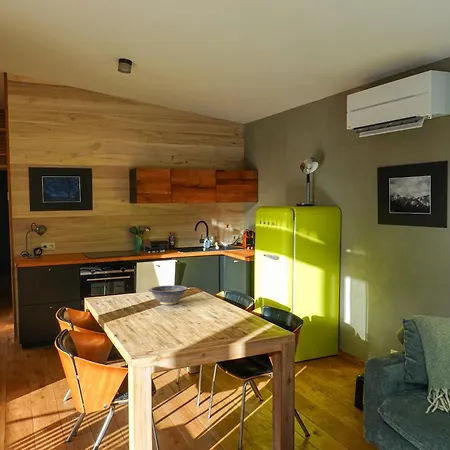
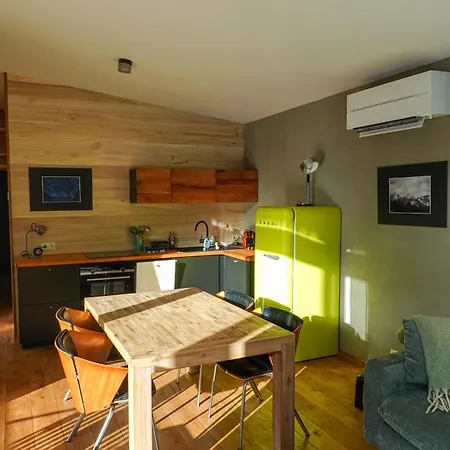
- decorative bowl [148,285,189,306]
